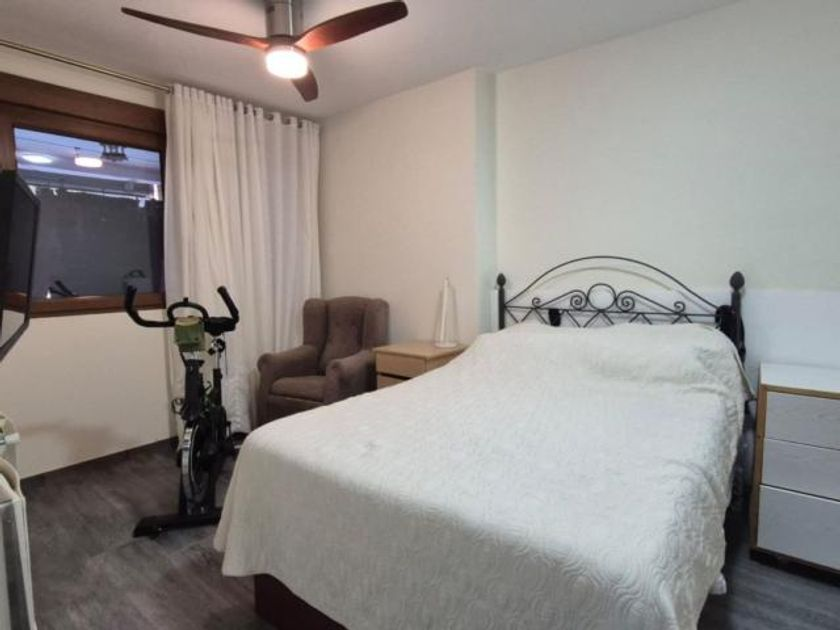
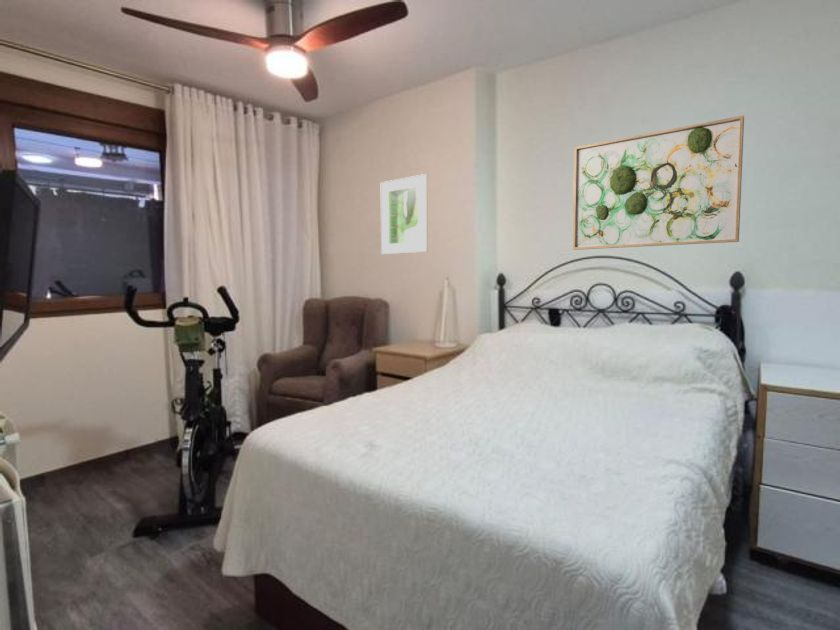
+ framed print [380,173,429,255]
+ wall art [572,115,745,251]
